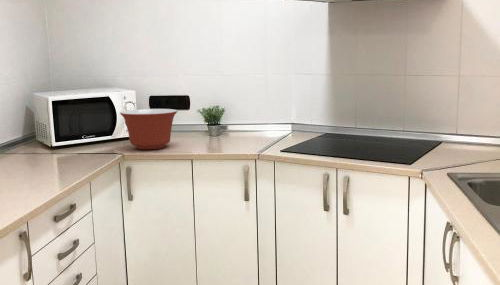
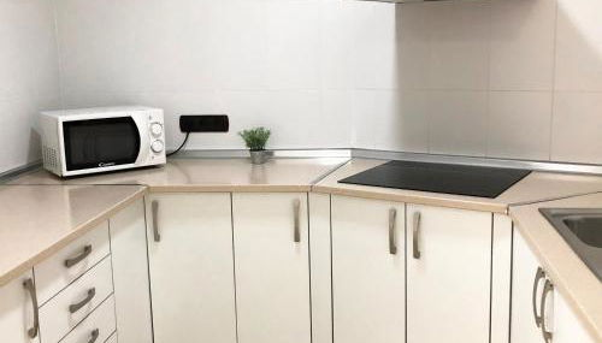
- mixing bowl [119,108,178,150]
